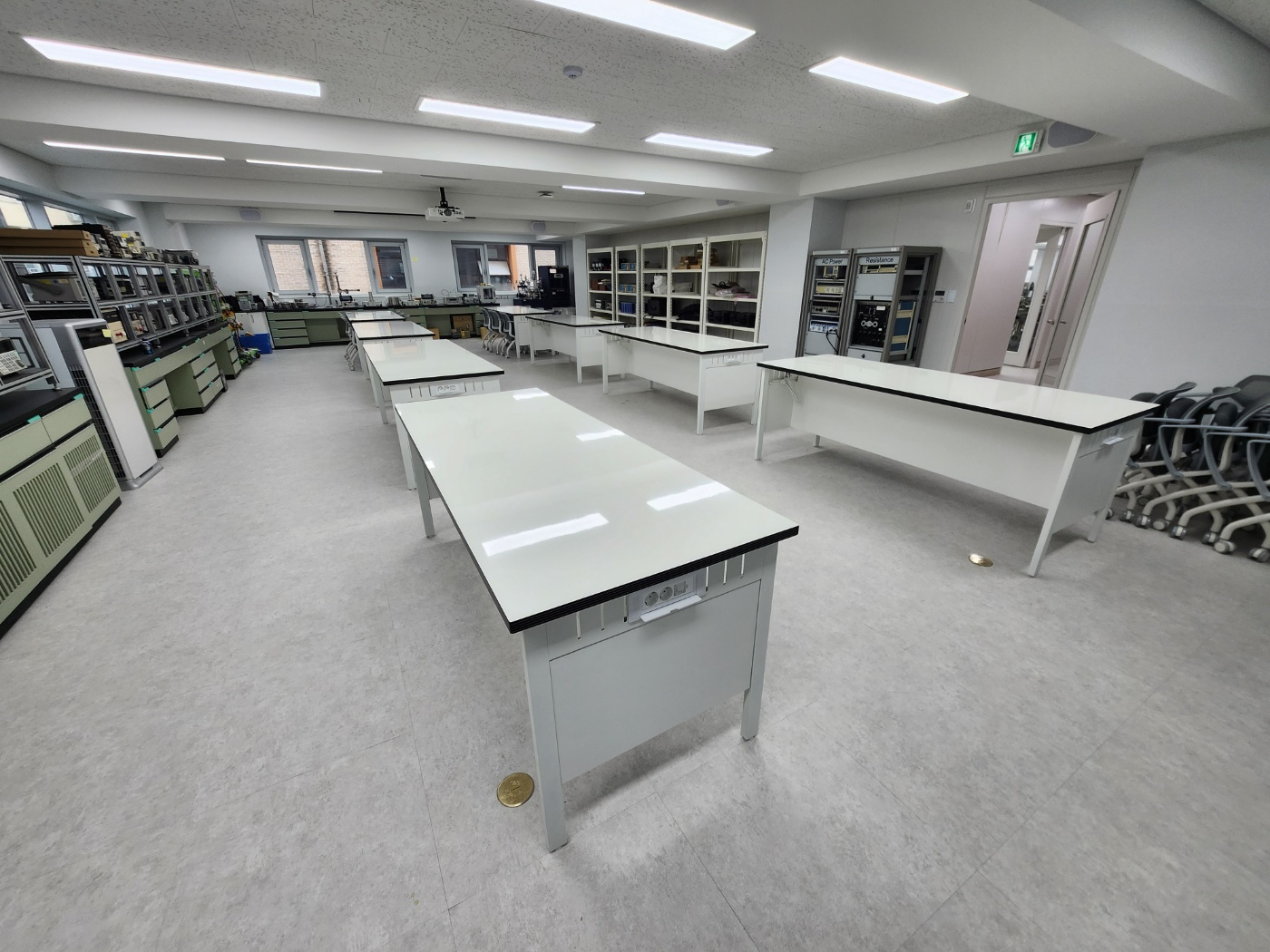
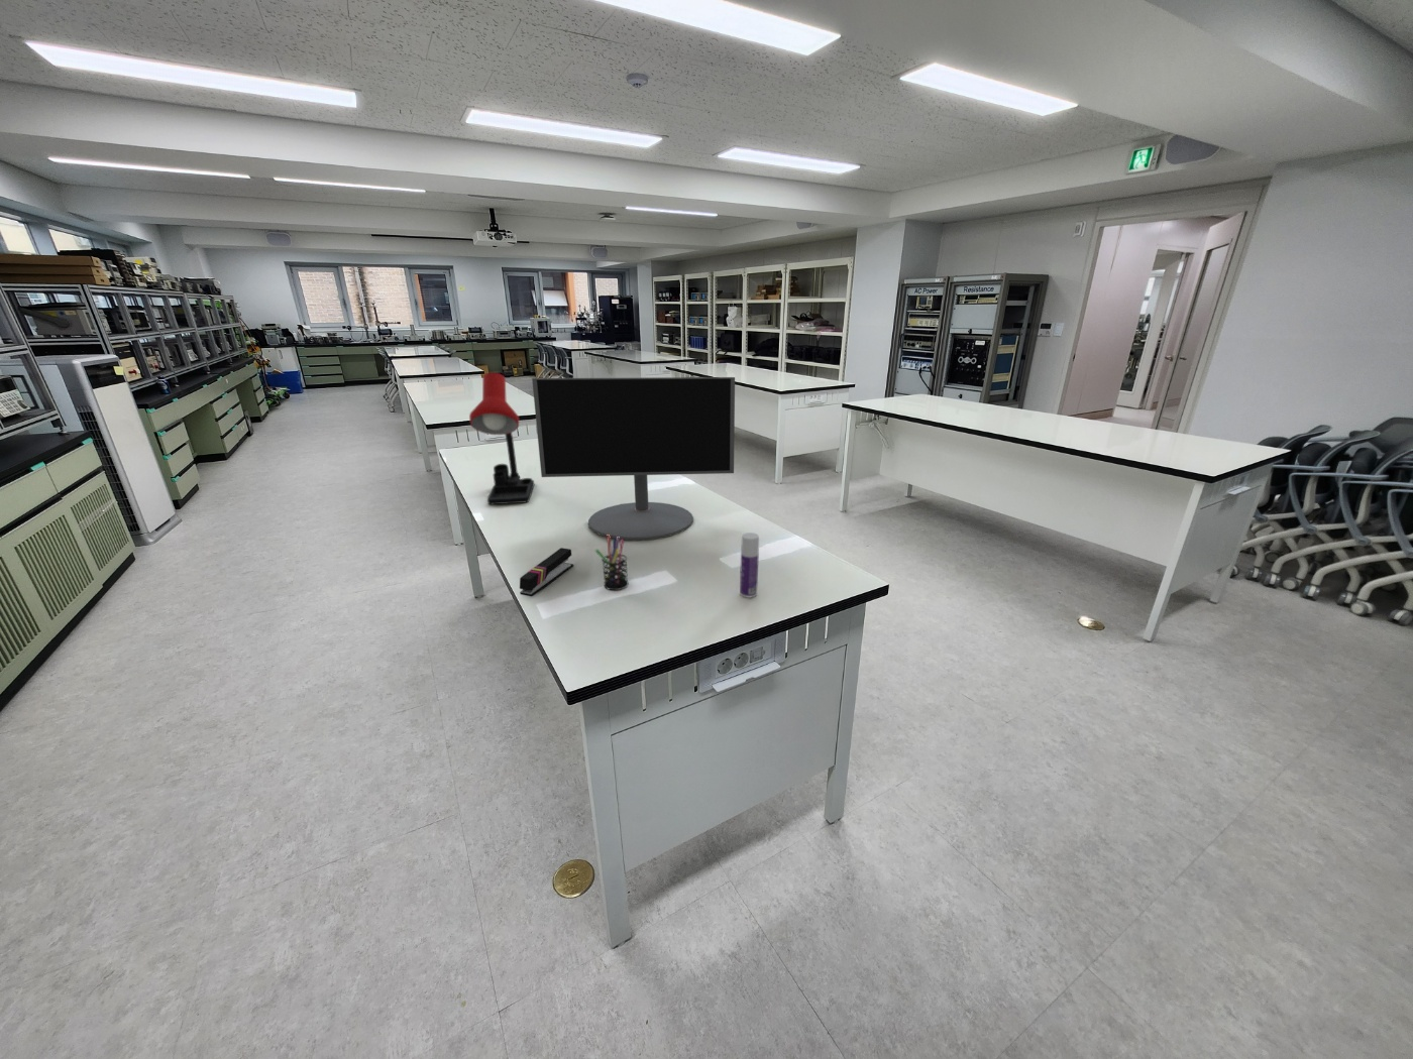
+ pen holder [594,535,630,591]
+ stapler [518,546,574,597]
+ desk lamp [468,372,535,505]
+ bottle [739,532,760,600]
+ computer monitor [531,376,735,541]
